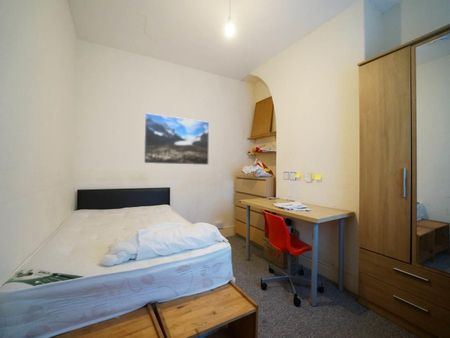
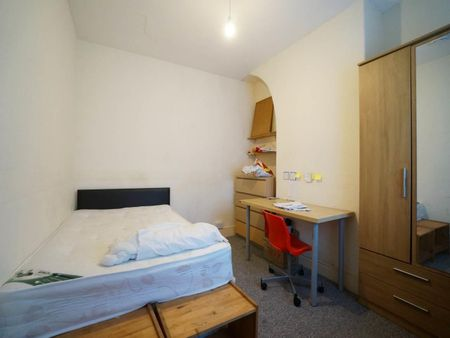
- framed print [143,112,210,166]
